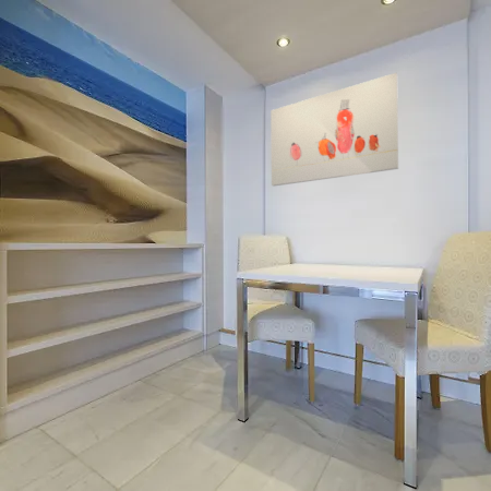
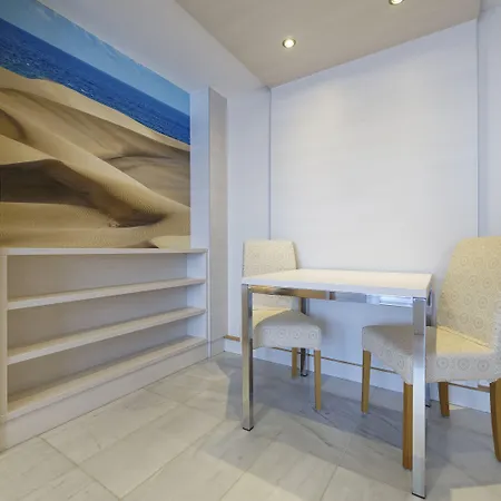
- wall art [270,72,399,188]
